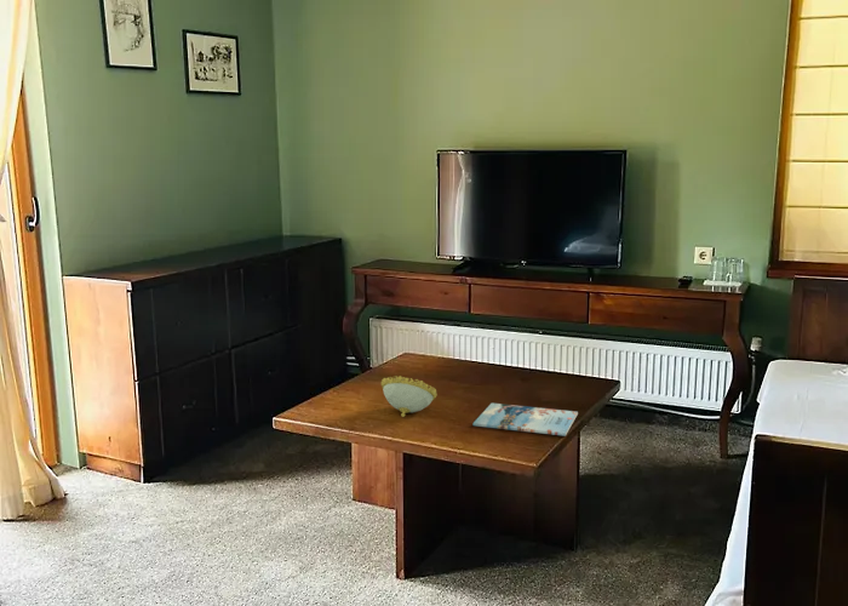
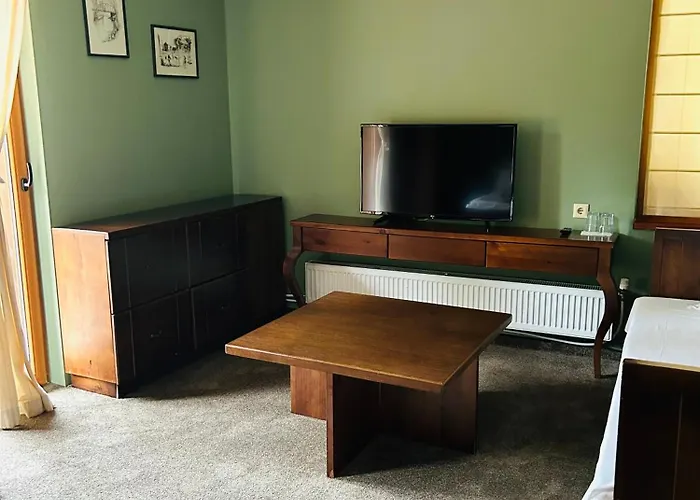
- decorative bowl [380,375,439,418]
- magazine [471,402,579,438]
